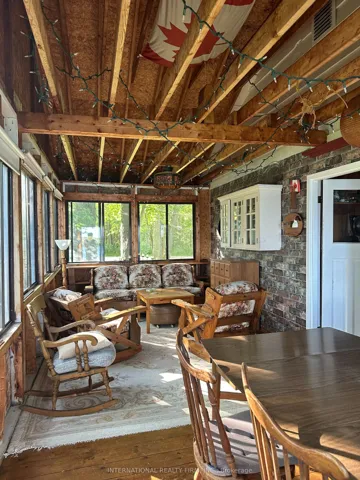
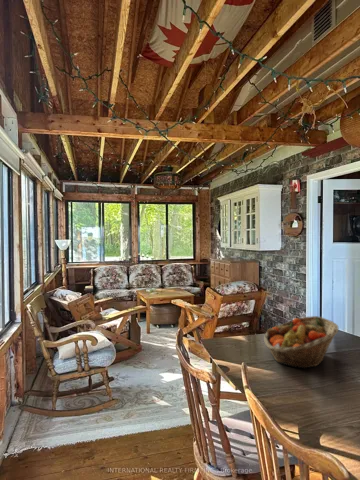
+ fruit basket [263,315,340,370]
